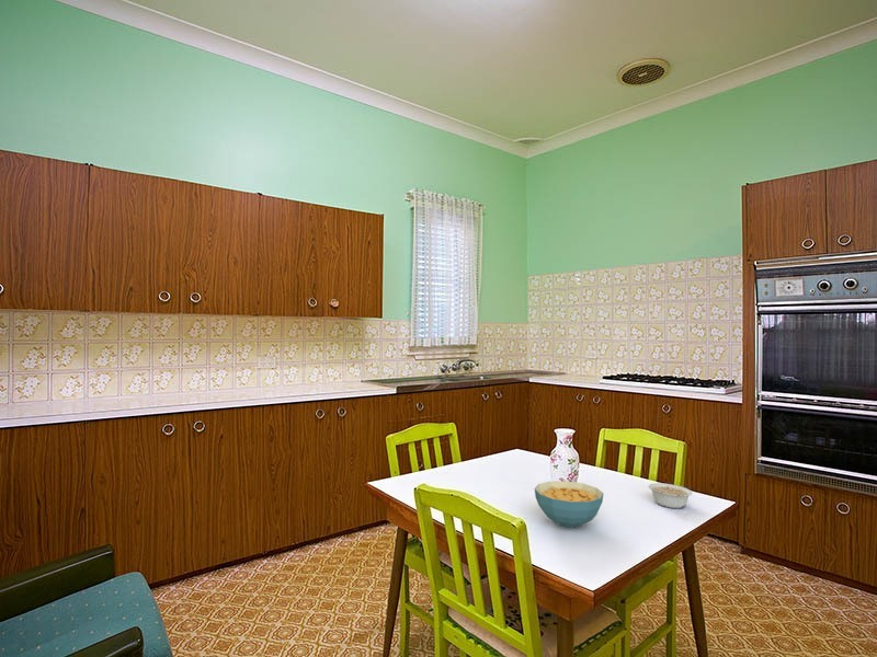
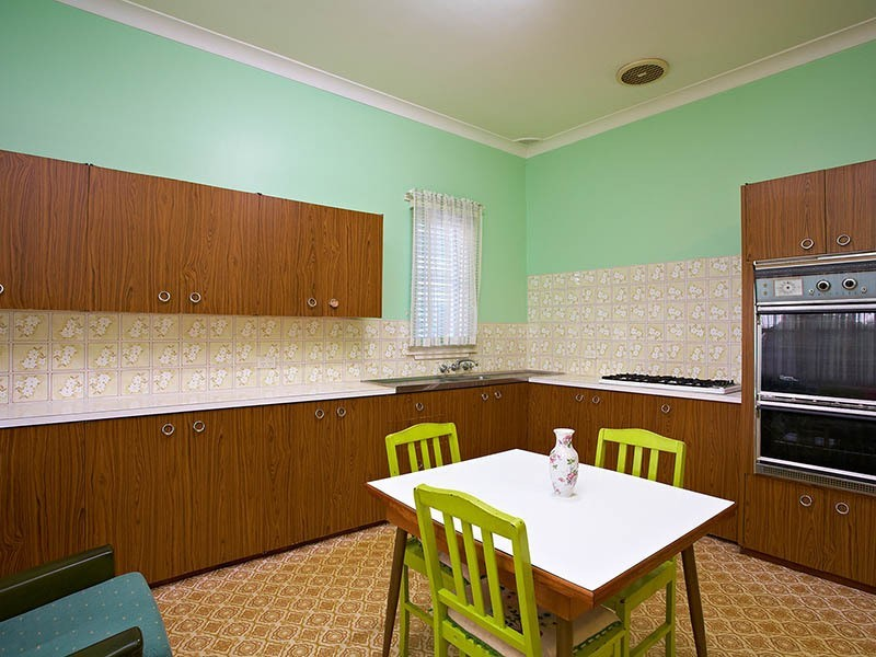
- cereal bowl [534,480,604,529]
- legume [647,482,694,509]
